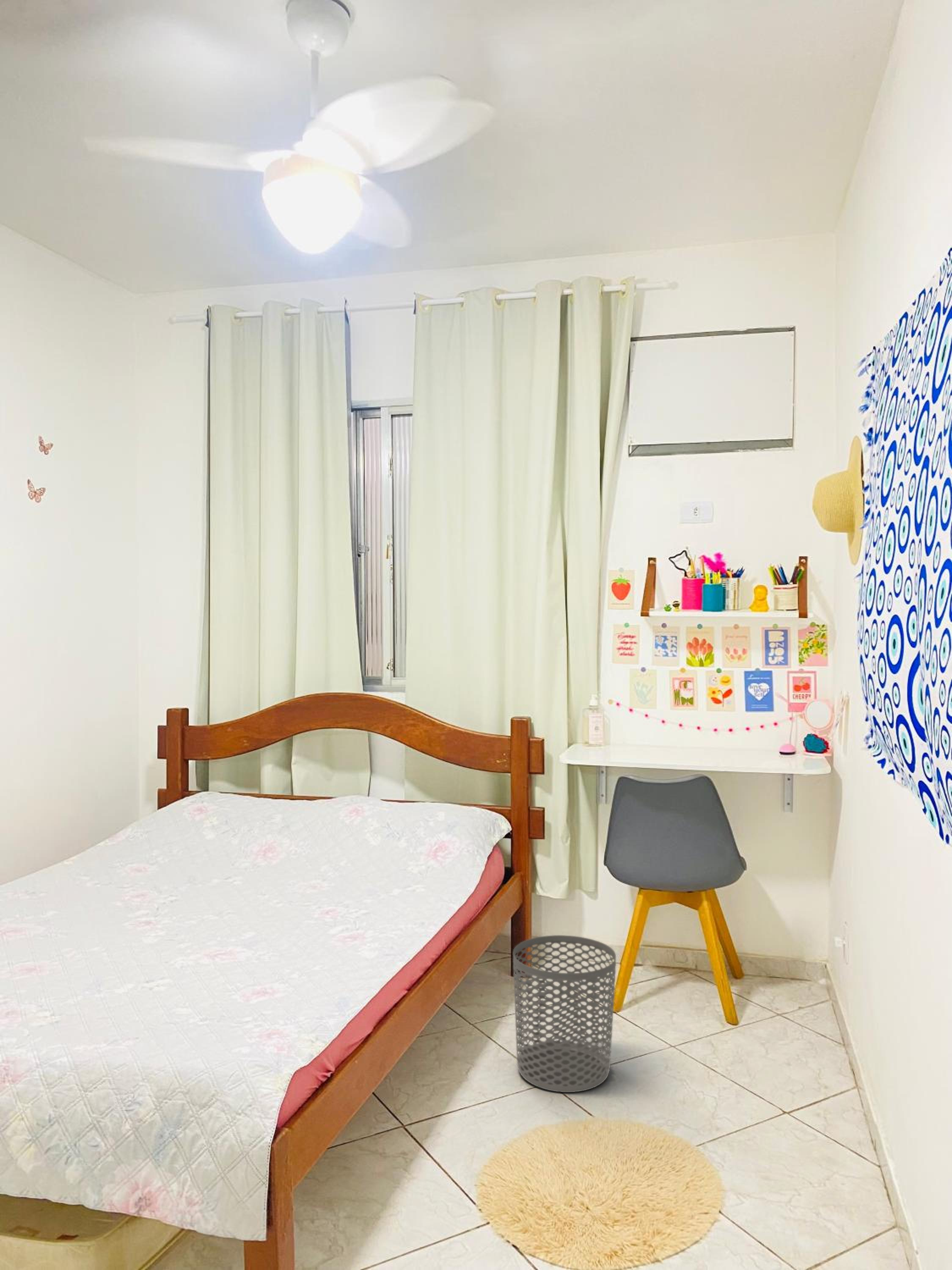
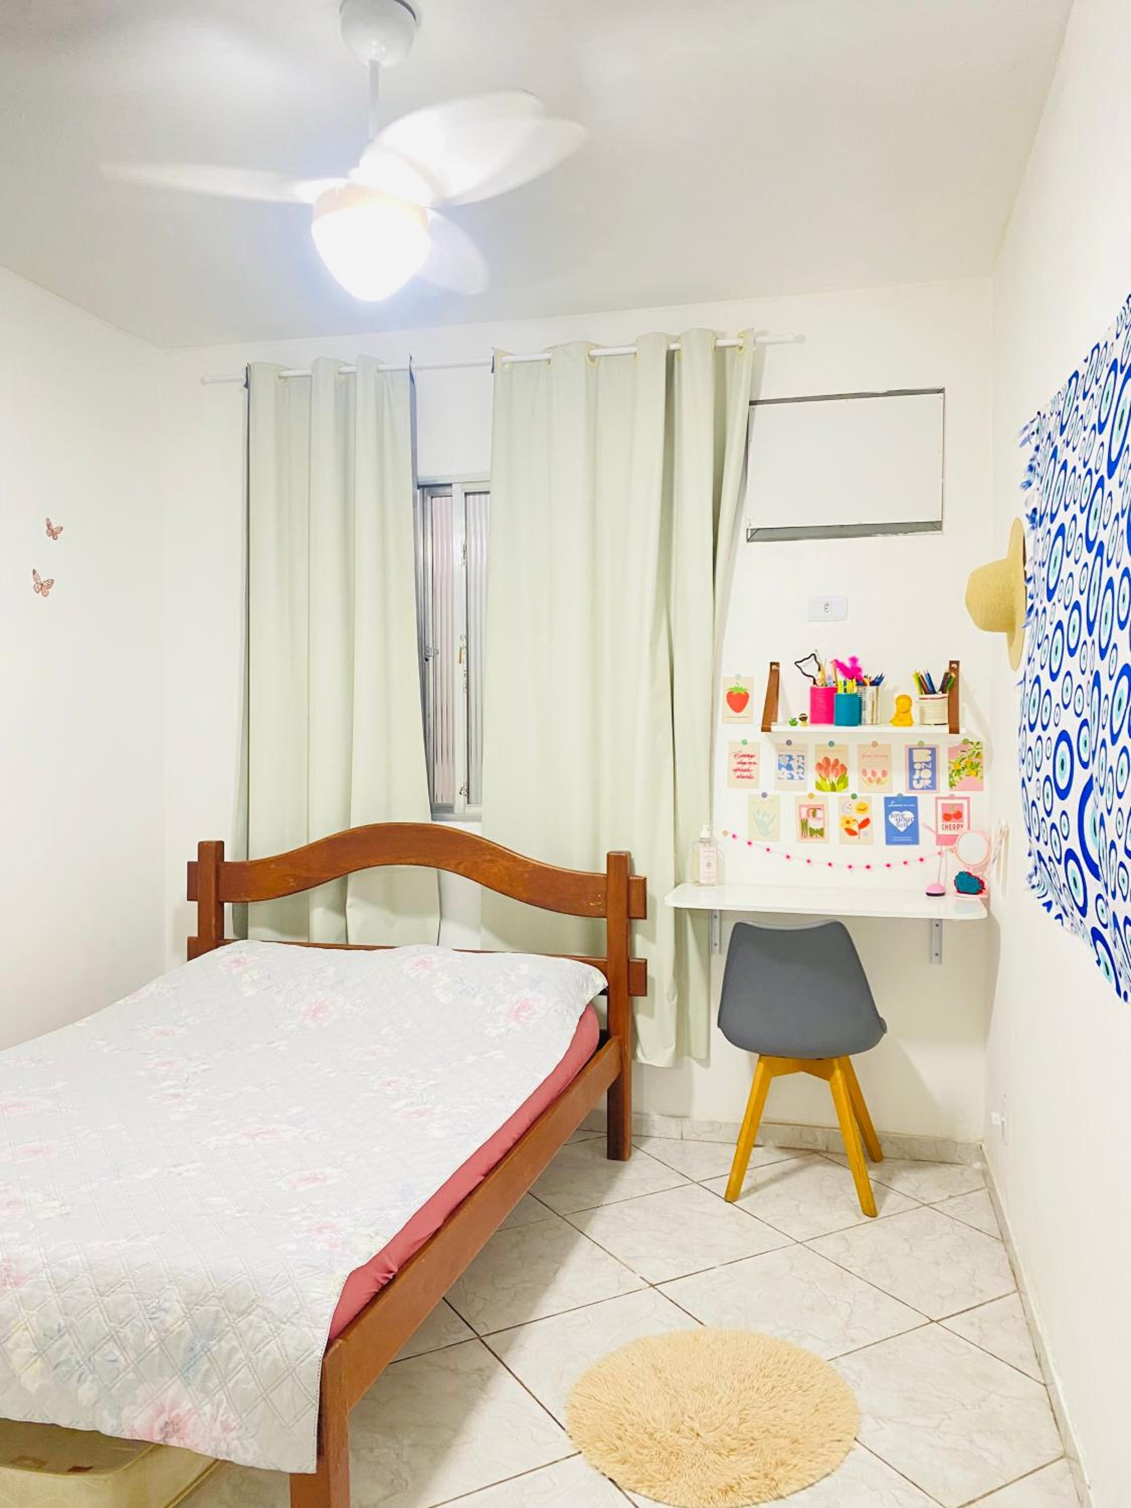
- waste bin [513,935,616,1093]
